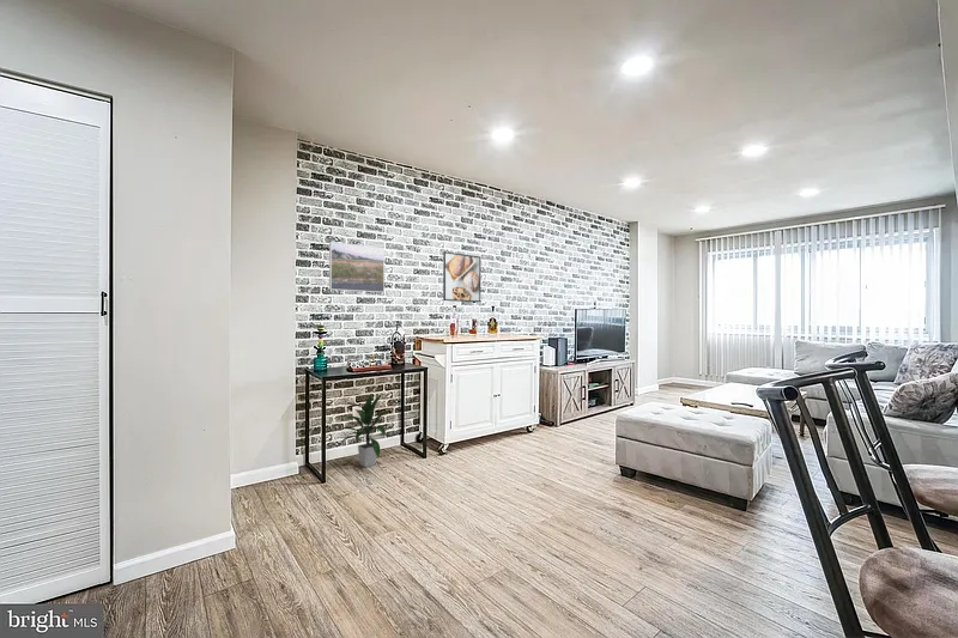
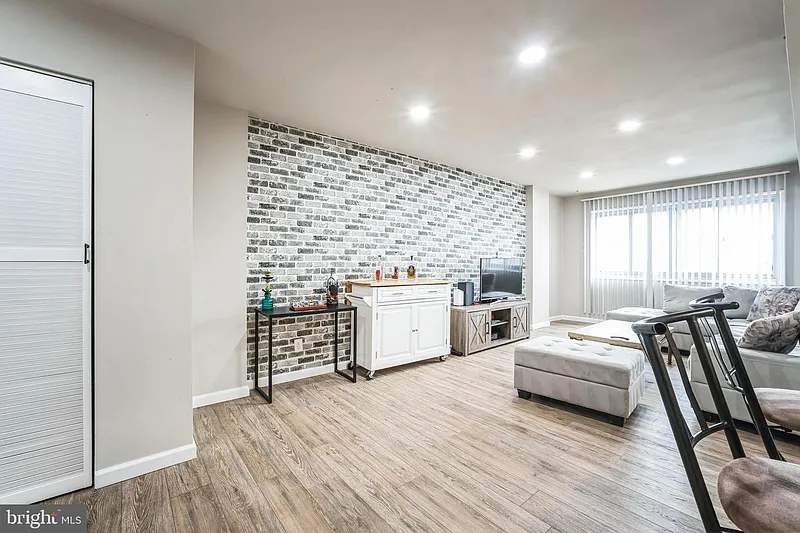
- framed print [328,241,386,293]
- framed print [442,250,481,303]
- indoor plant [338,391,393,468]
